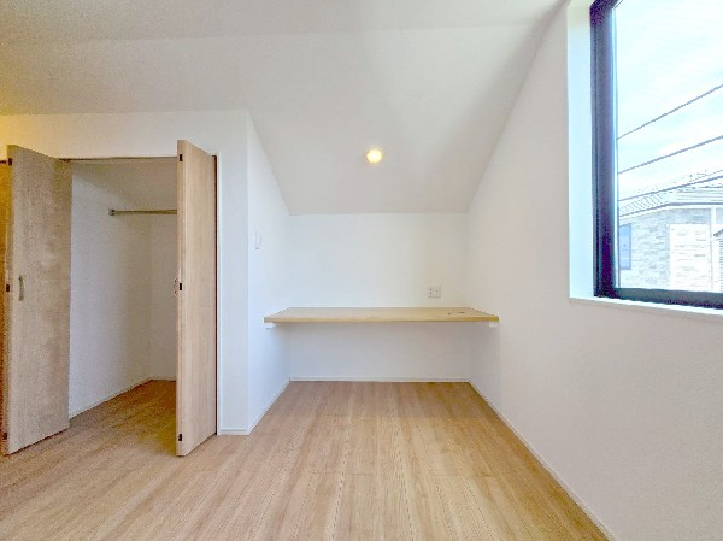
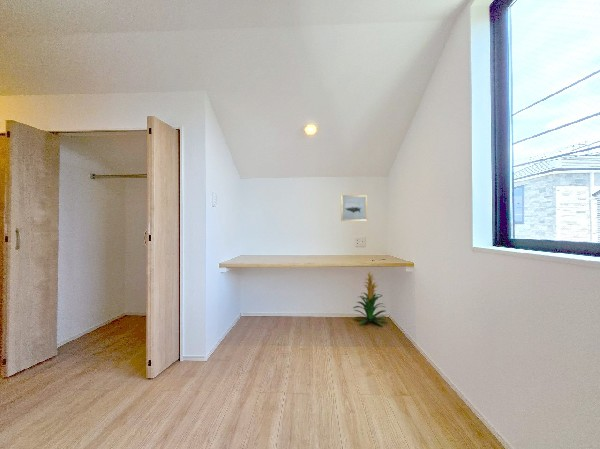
+ wall art [340,194,368,222]
+ indoor plant [352,269,390,327]
